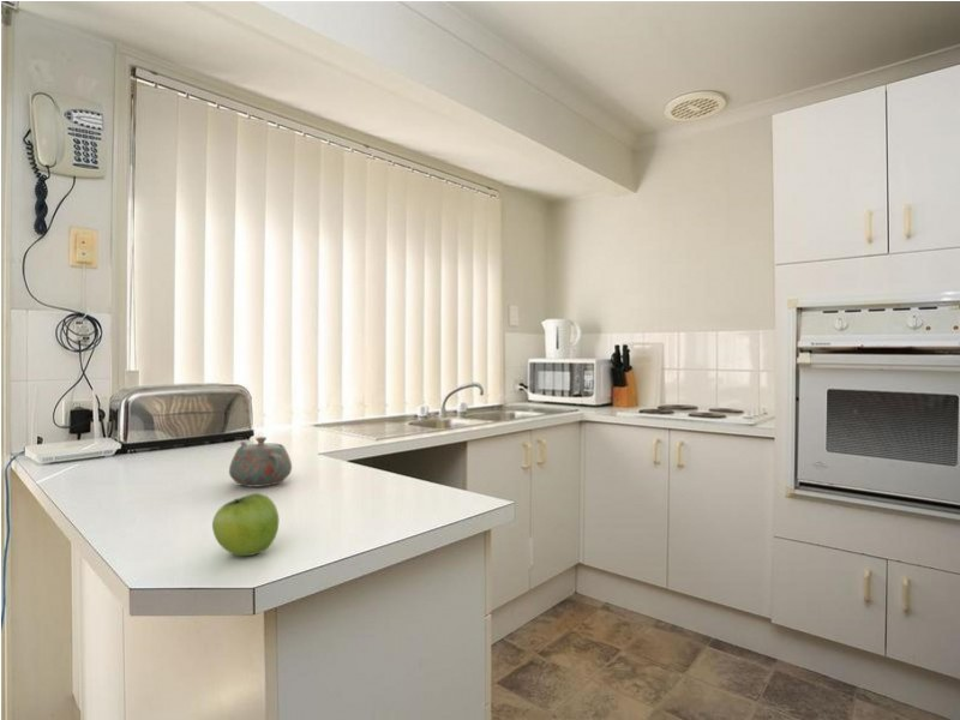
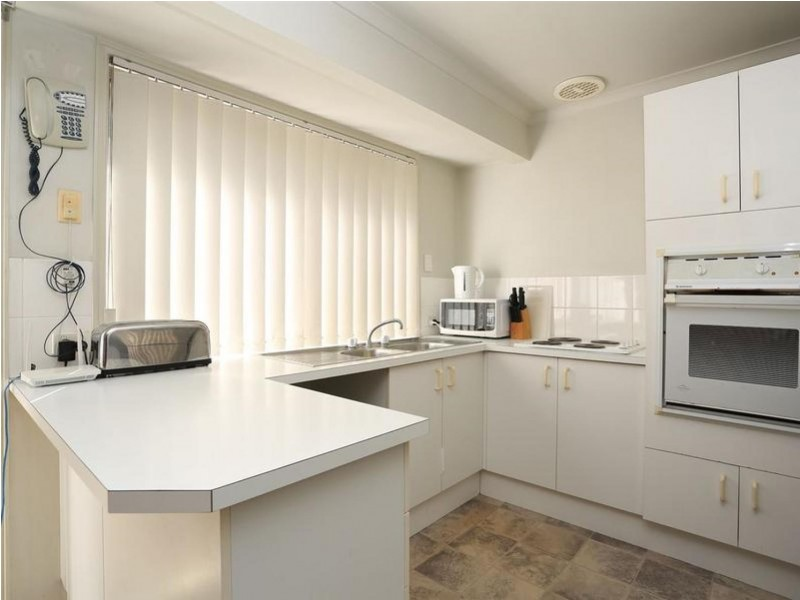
- fruit [211,492,280,557]
- teapot [228,436,293,488]
